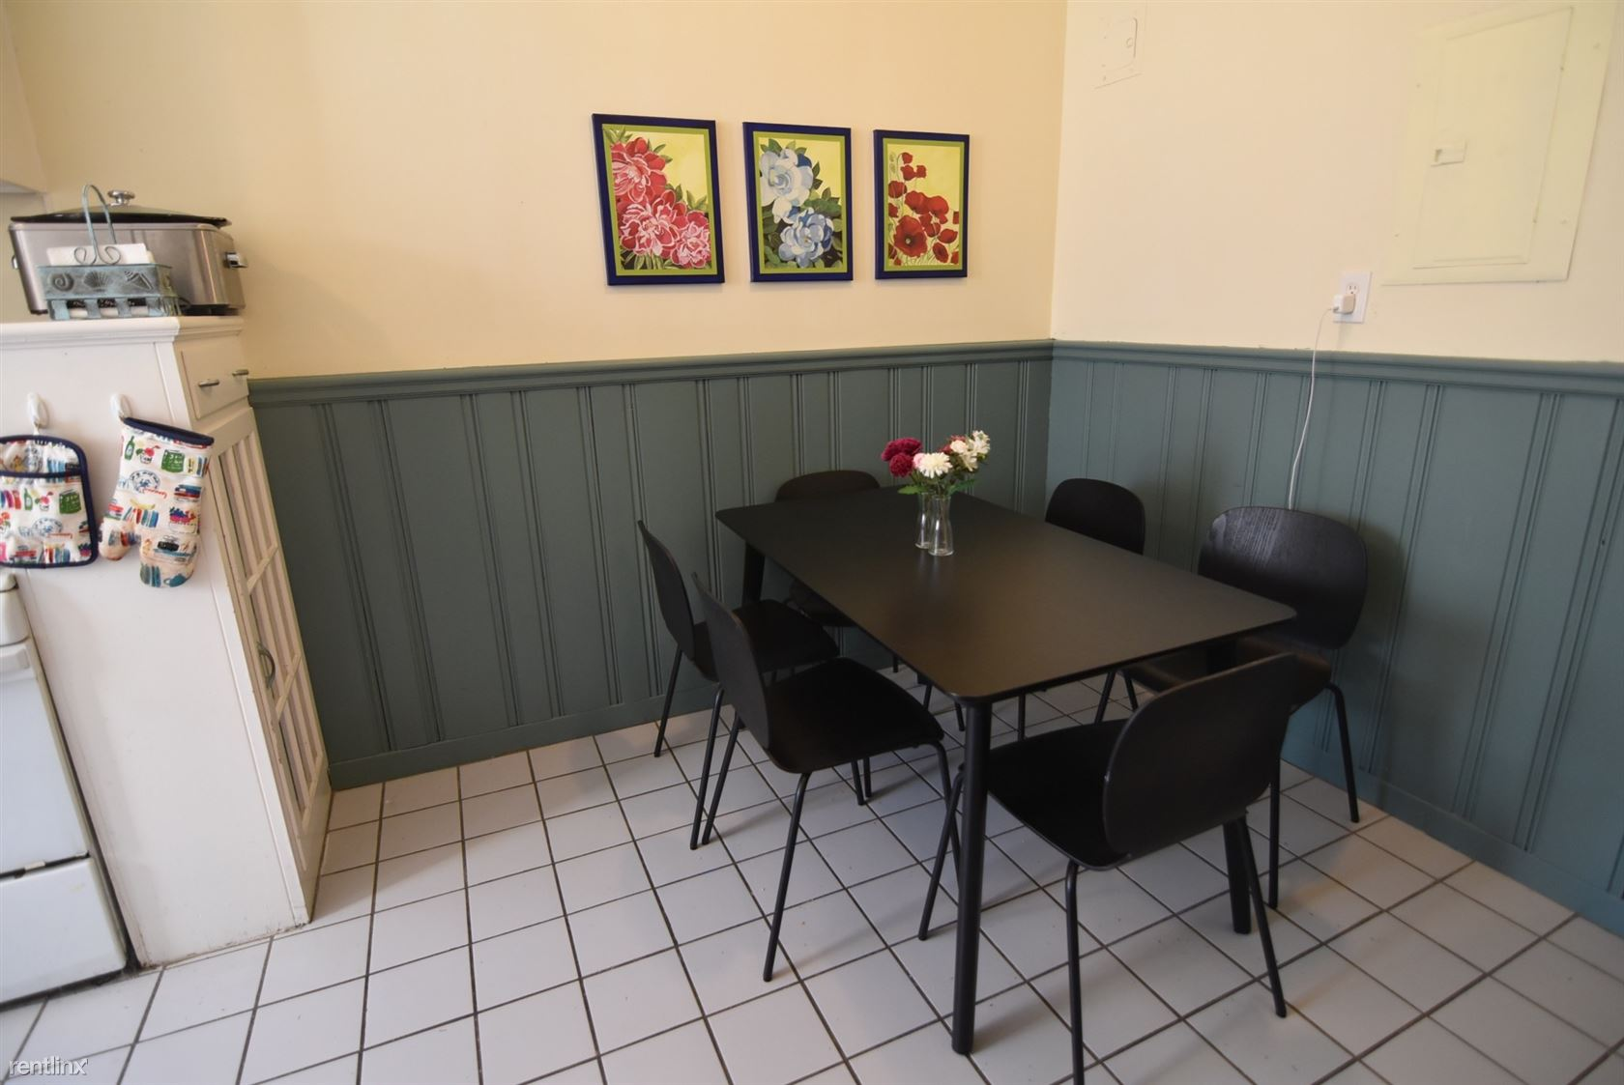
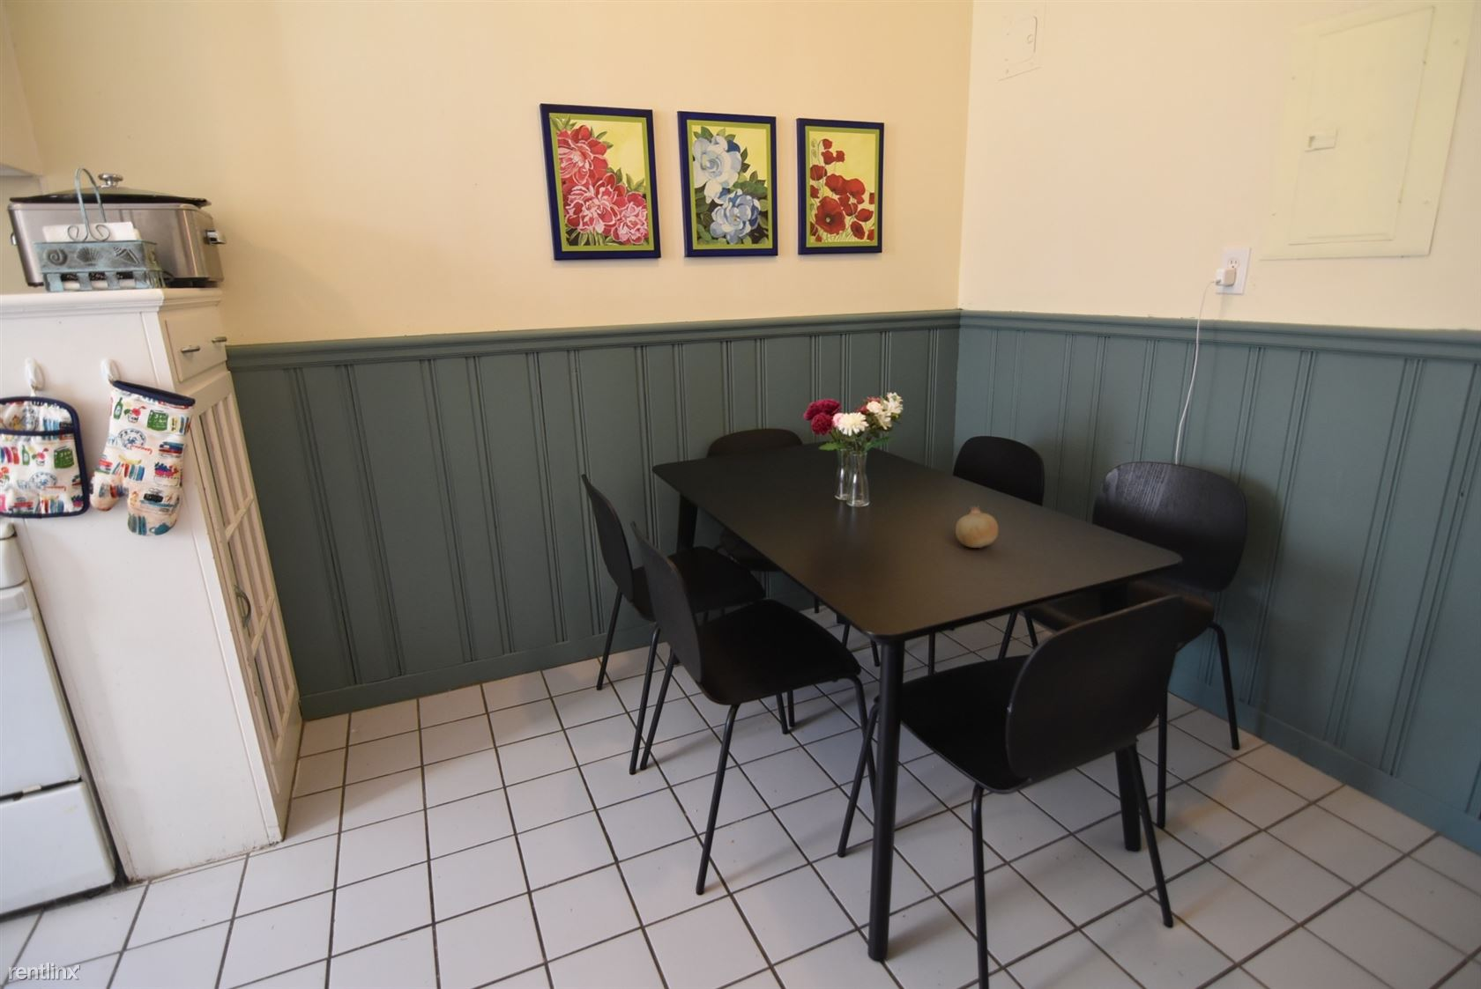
+ fruit [954,504,999,549]
